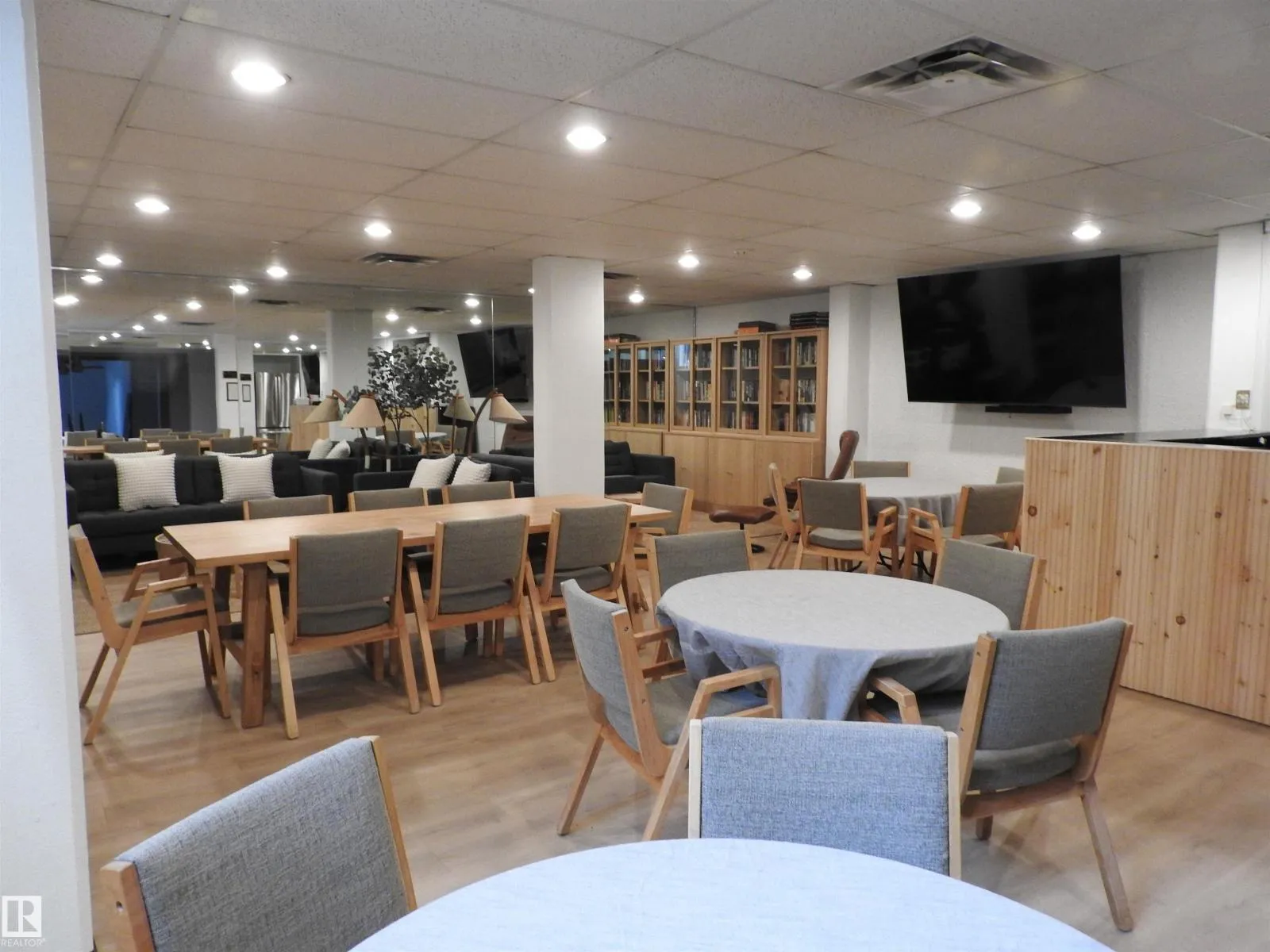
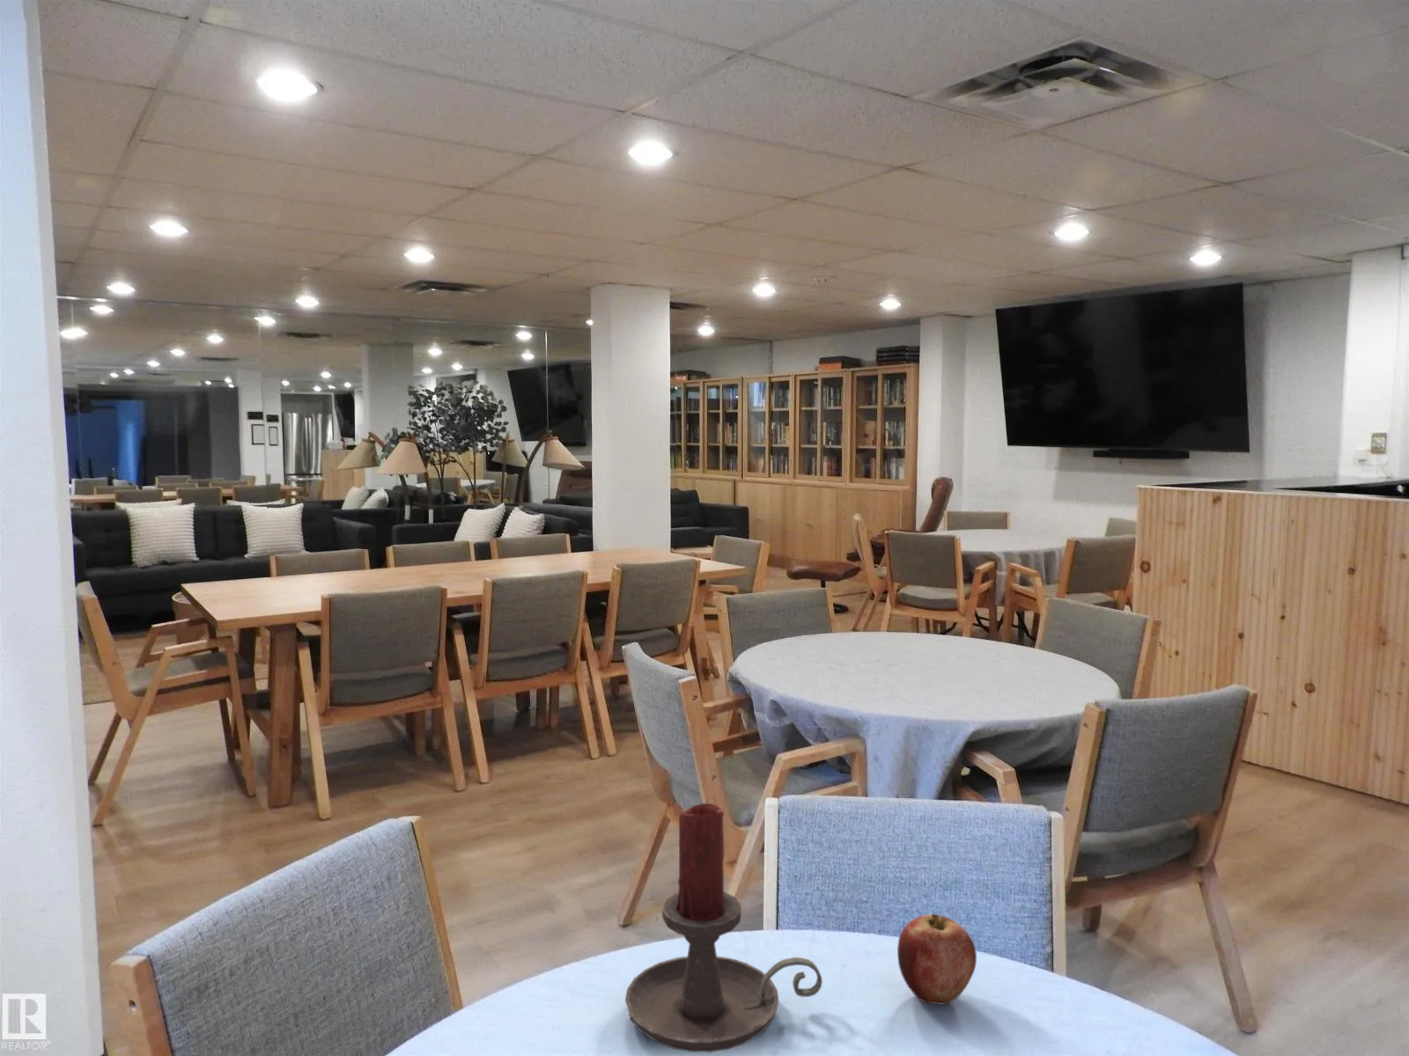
+ apple [896,913,977,1006]
+ candle holder [625,803,823,1054]
